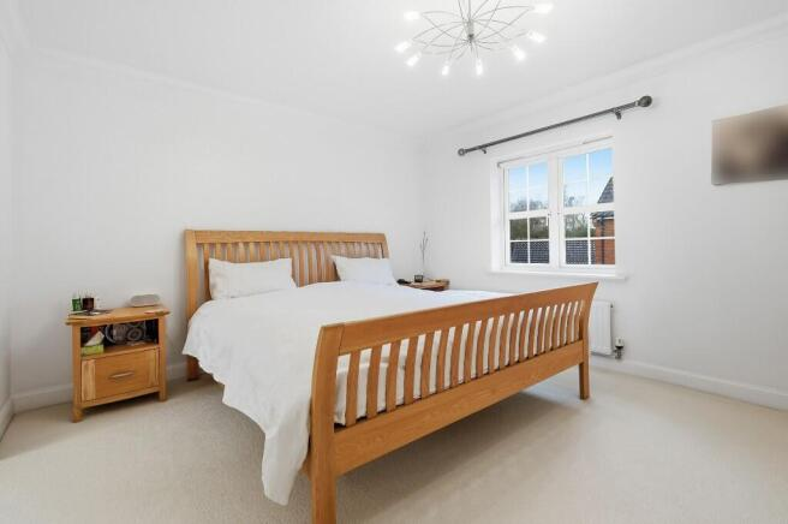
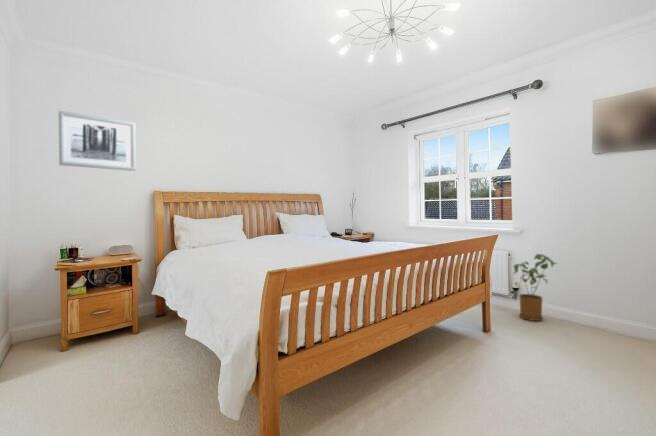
+ wall art [58,110,137,172]
+ house plant [512,253,560,322]
